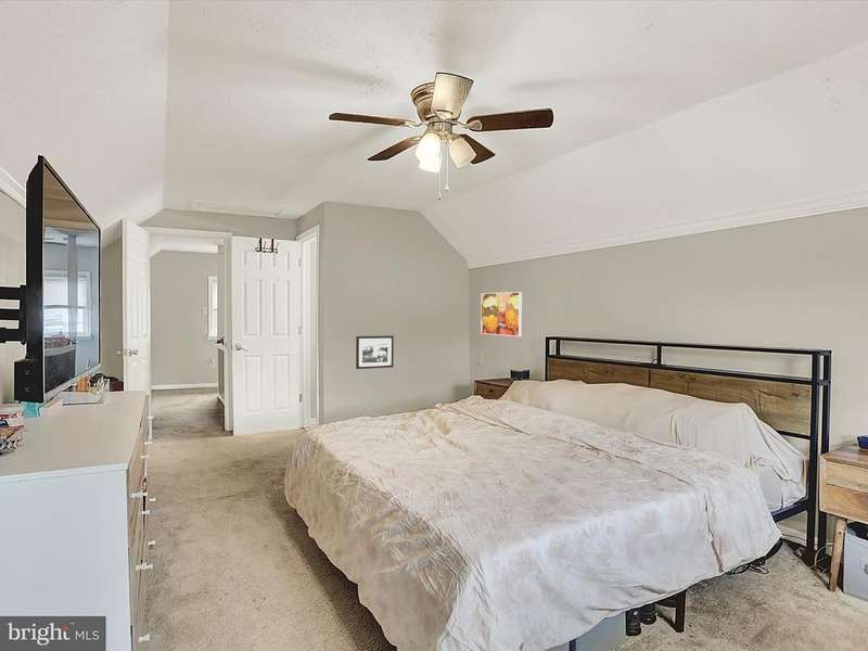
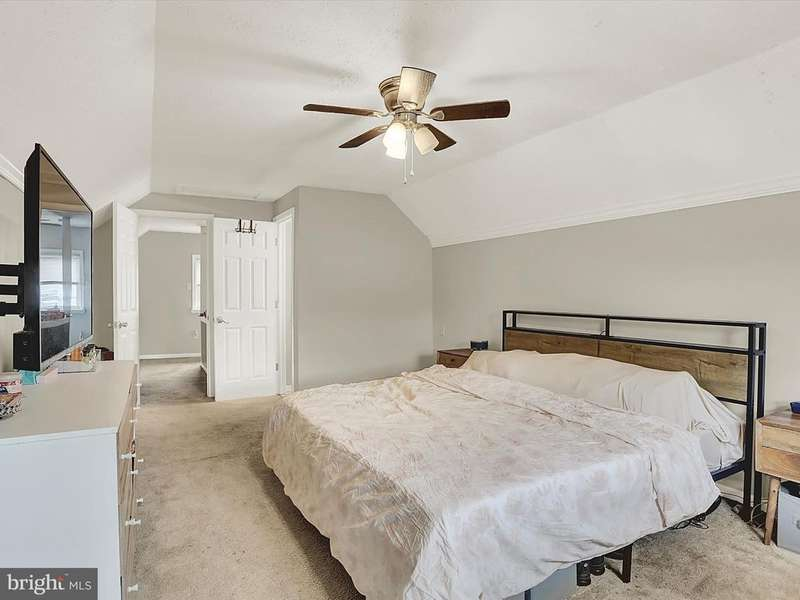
- picture frame [355,334,395,370]
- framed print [480,291,523,337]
